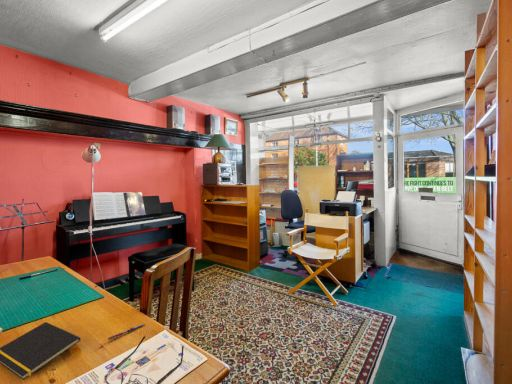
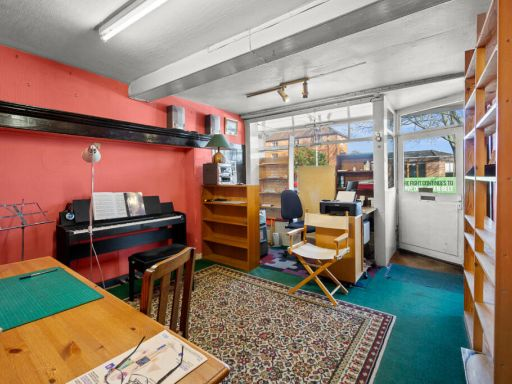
- notepad [0,321,82,381]
- pen [107,323,146,341]
